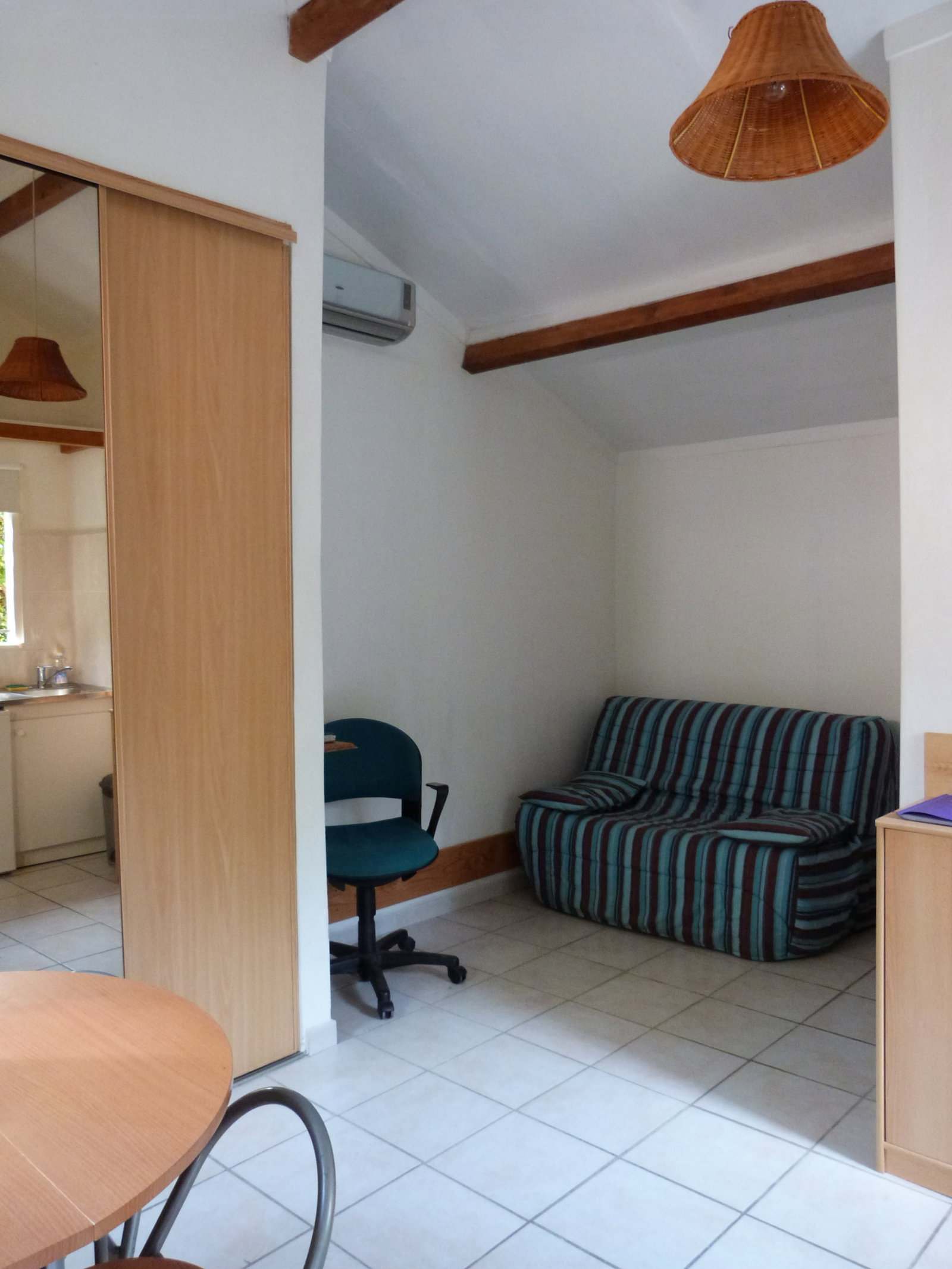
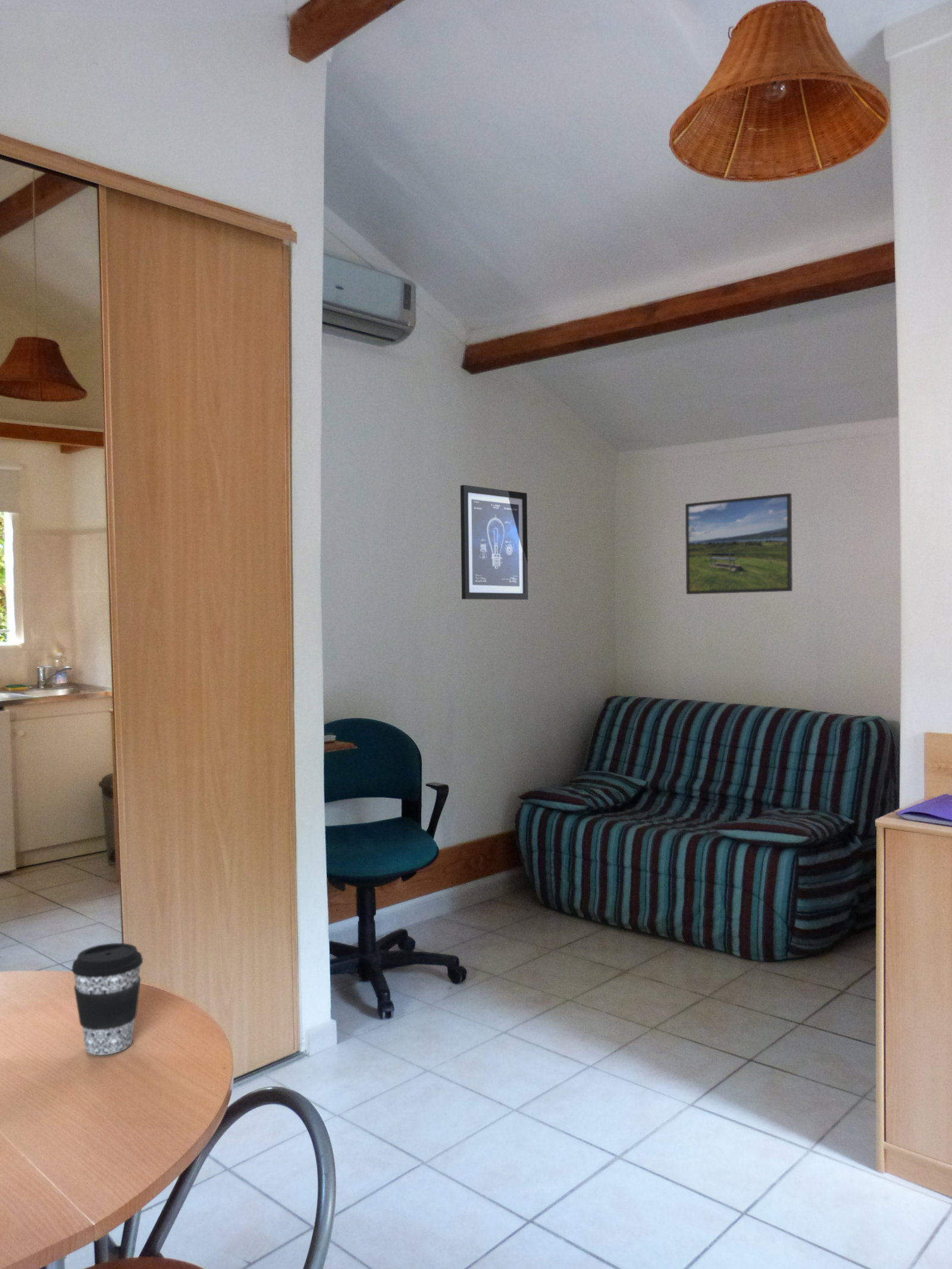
+ wall art [460,484,529,600]
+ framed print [685,493,793,595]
+ coffee cup [71,942,143,1055]
